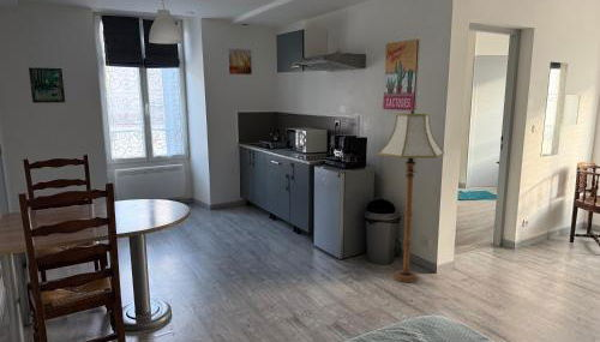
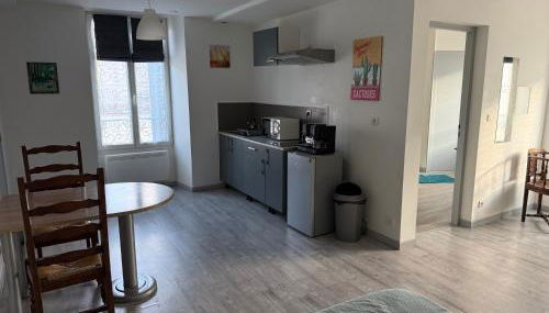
- floor lamp [378,108,445,283]
